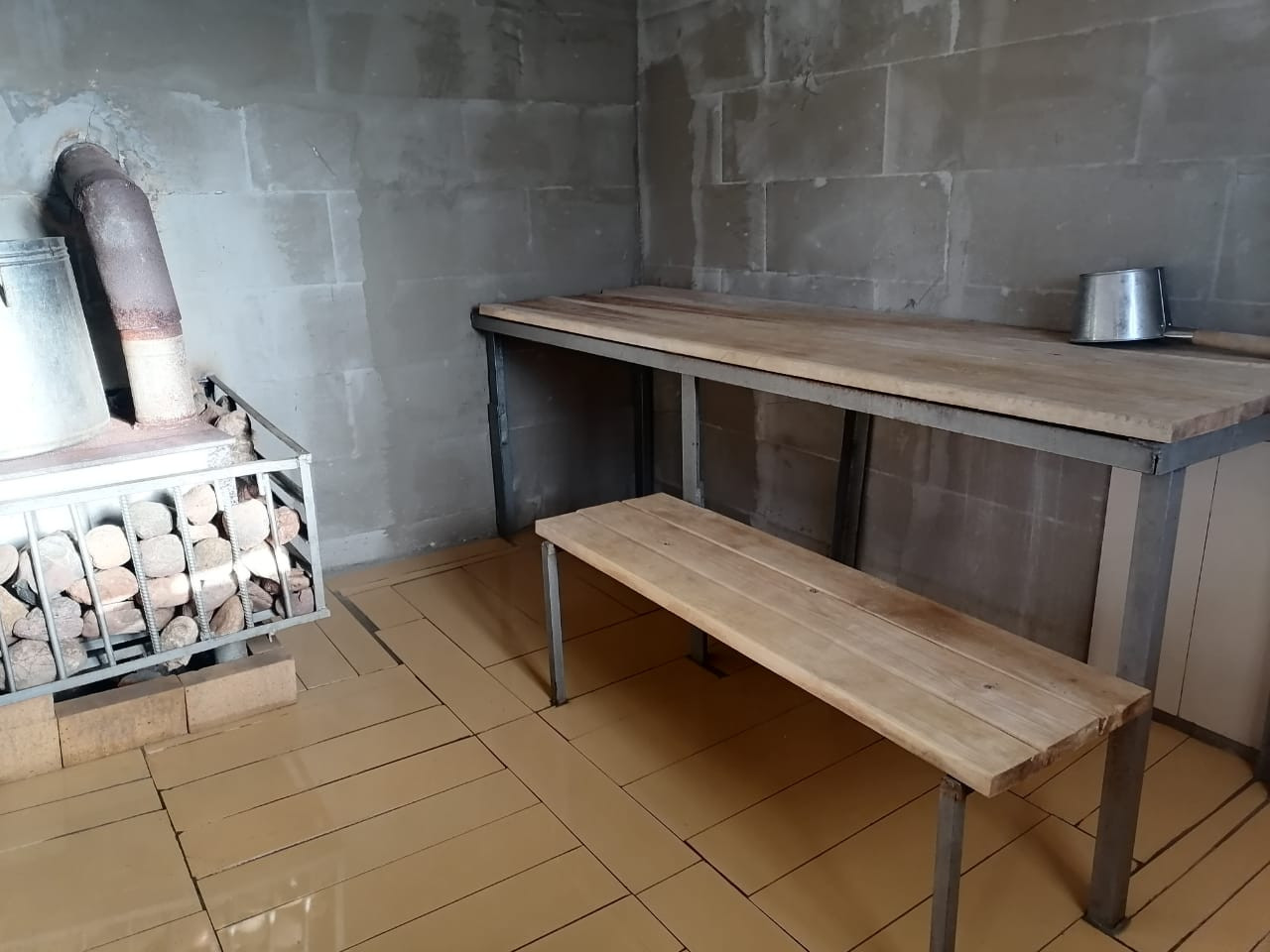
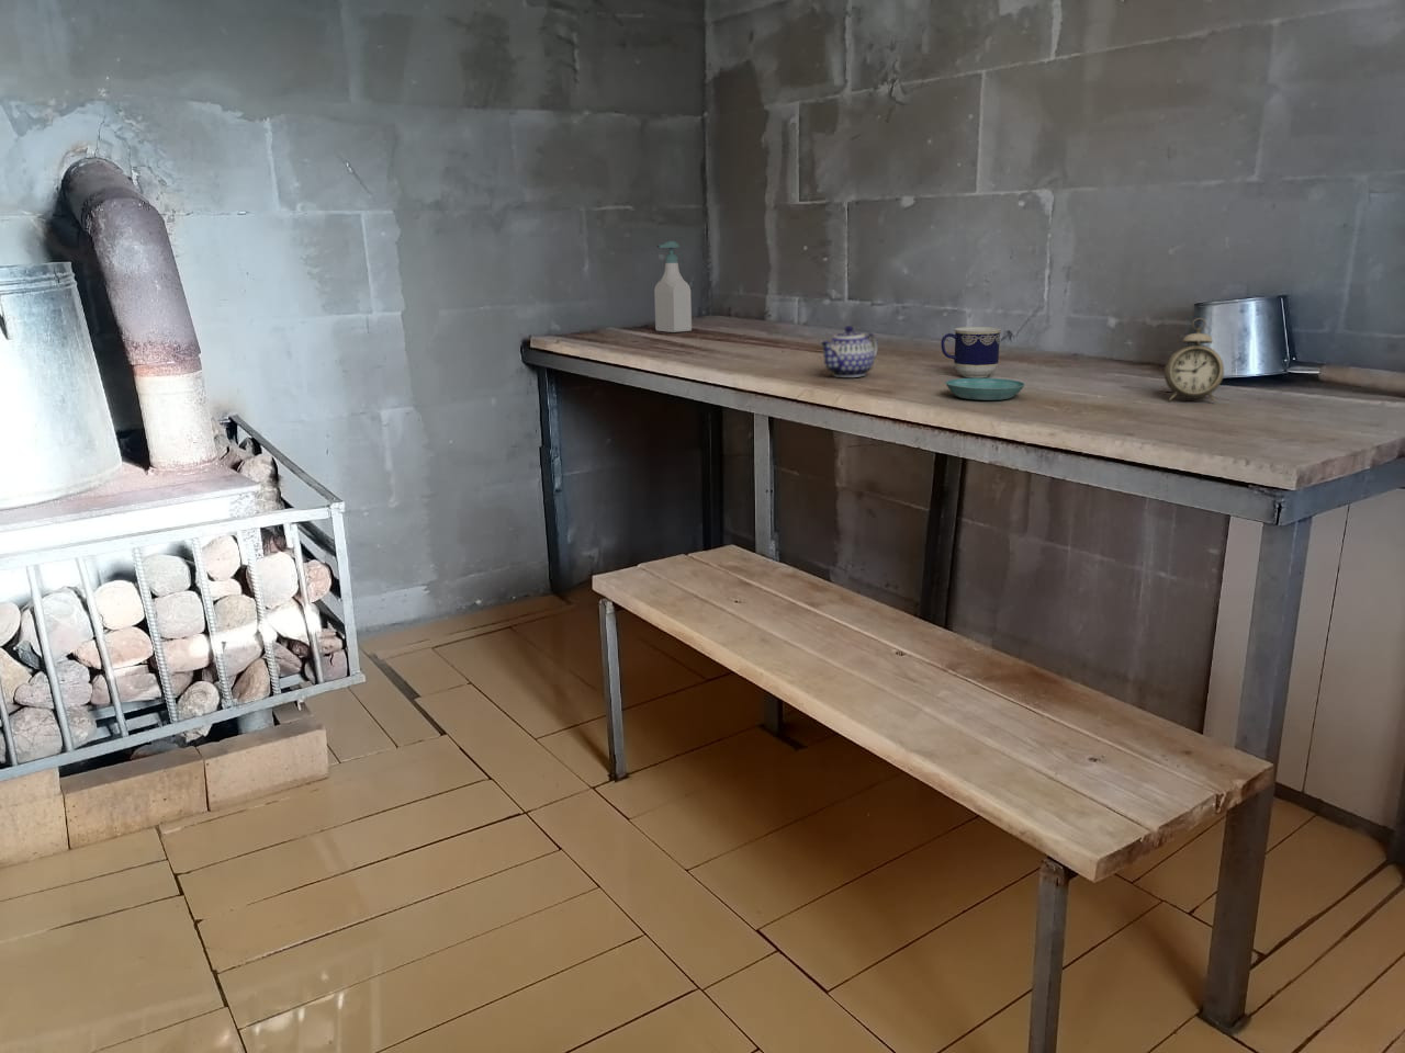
+ alarm clock [1164,317,1225,404]
+ teapot [819,325,880,378]
+ cup [939,326,1002,378]
+ soap bottle [653,240,693,333]
+ saucer [945,377,1027,402]
